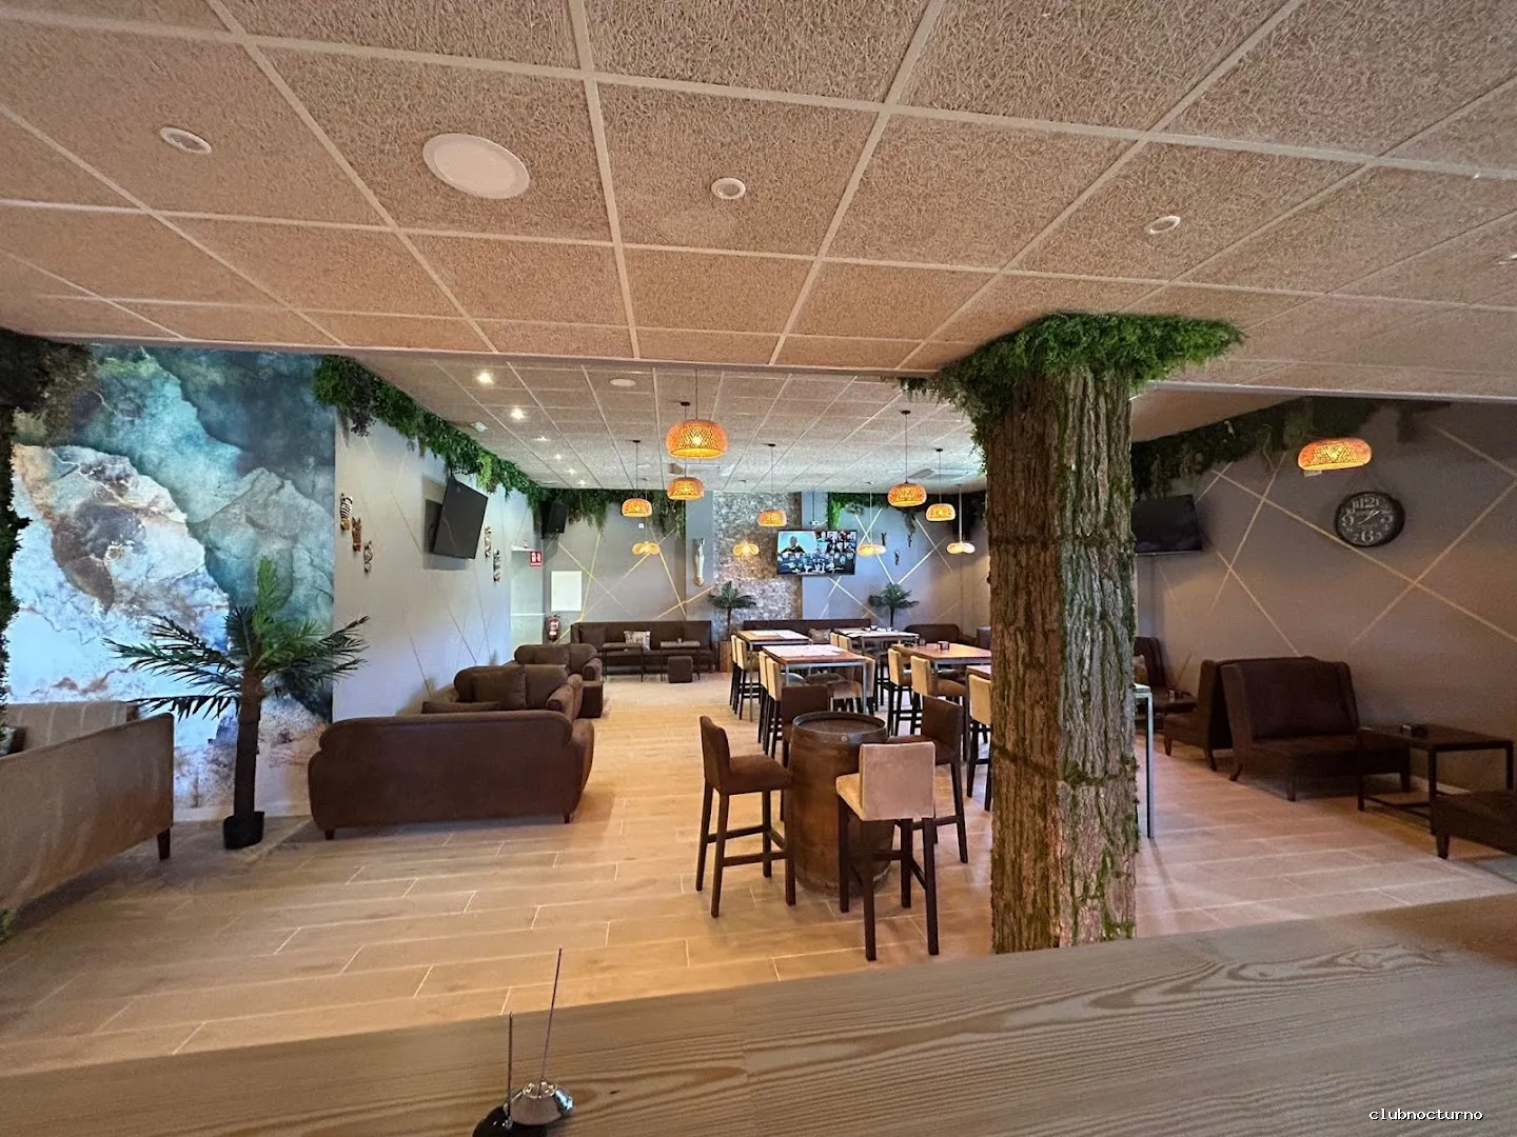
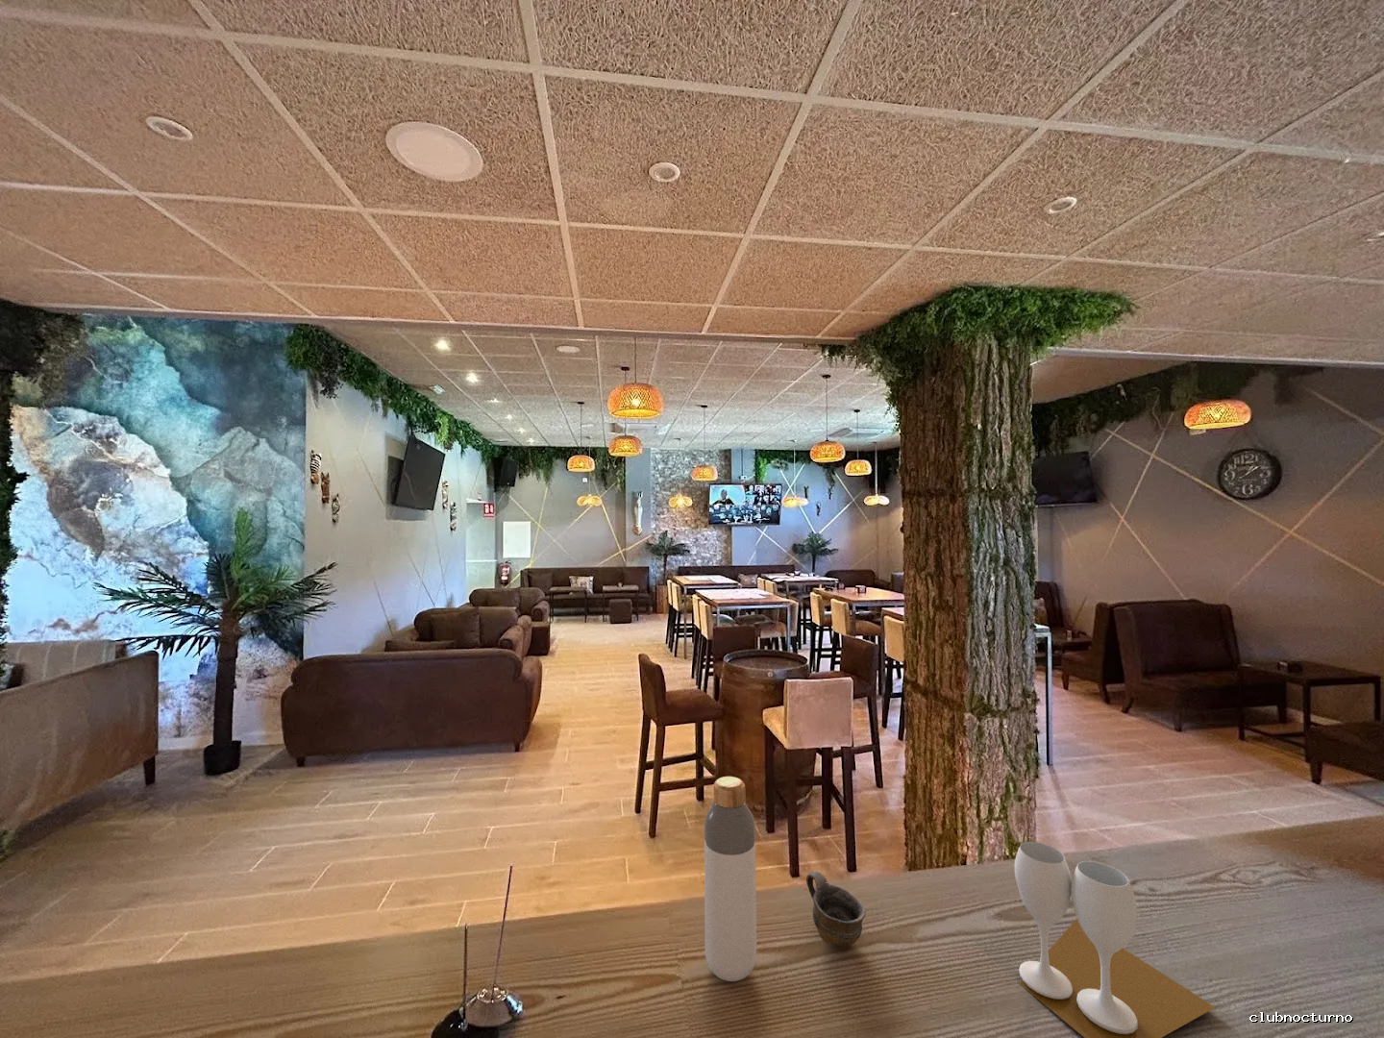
+ wineglass [1013,841,1216,1038]
+ cup [805,871,867,948]
+ bottle [704,775,757,982]
